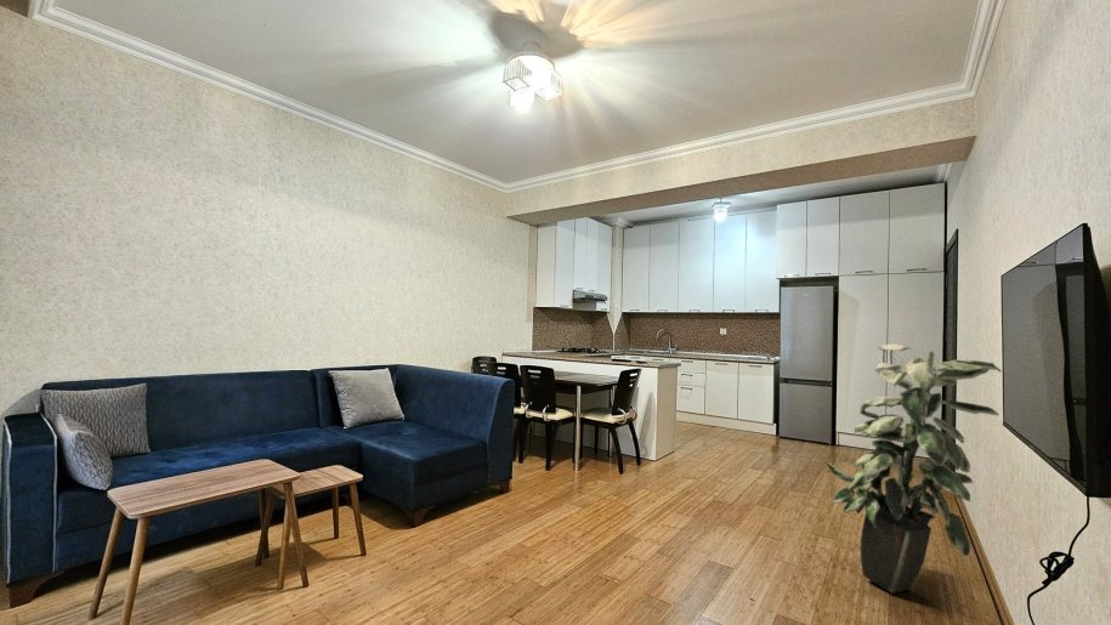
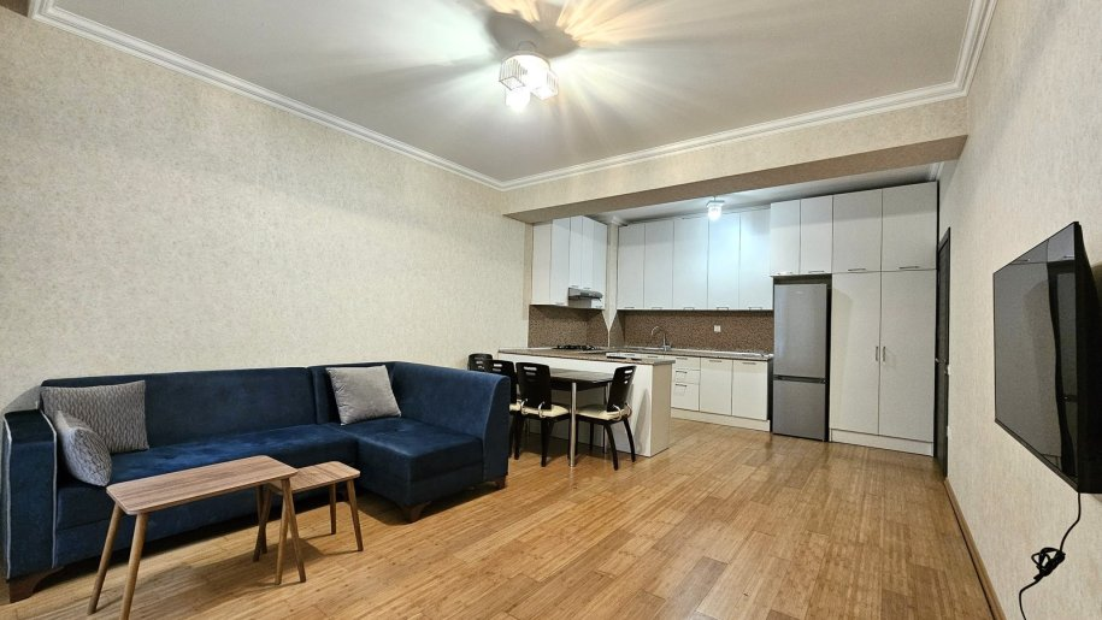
- indoor plant [824,343,1003,595]
